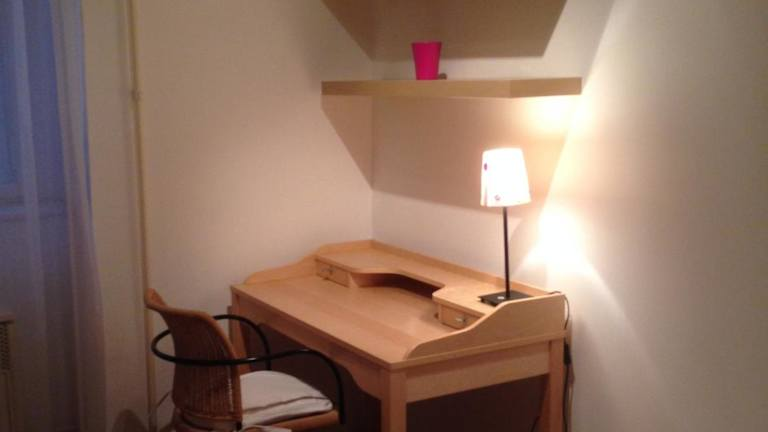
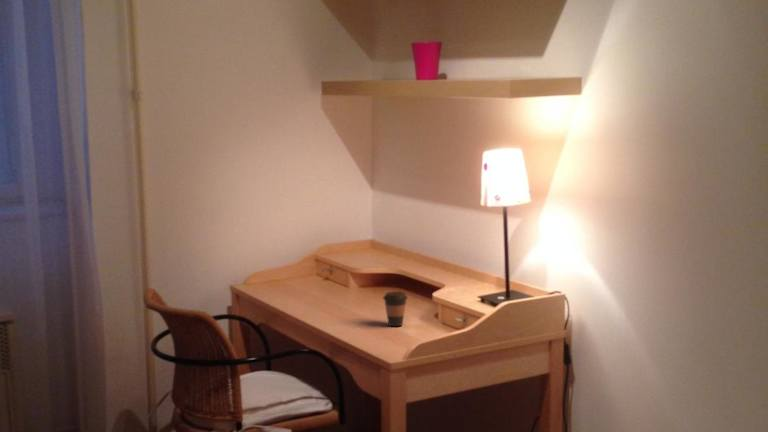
+ coffee cup [382,291,409,327]
